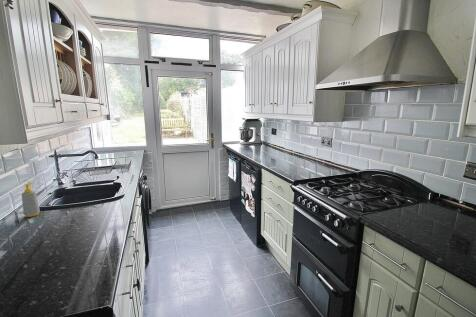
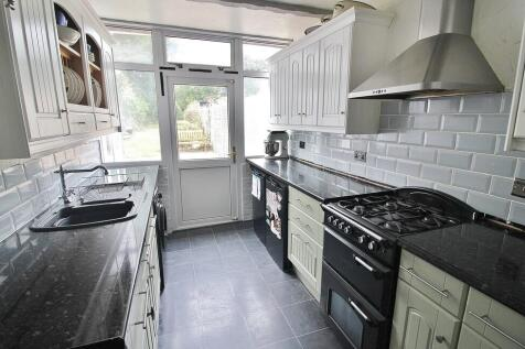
- soap bottle [21,181,41,218]
